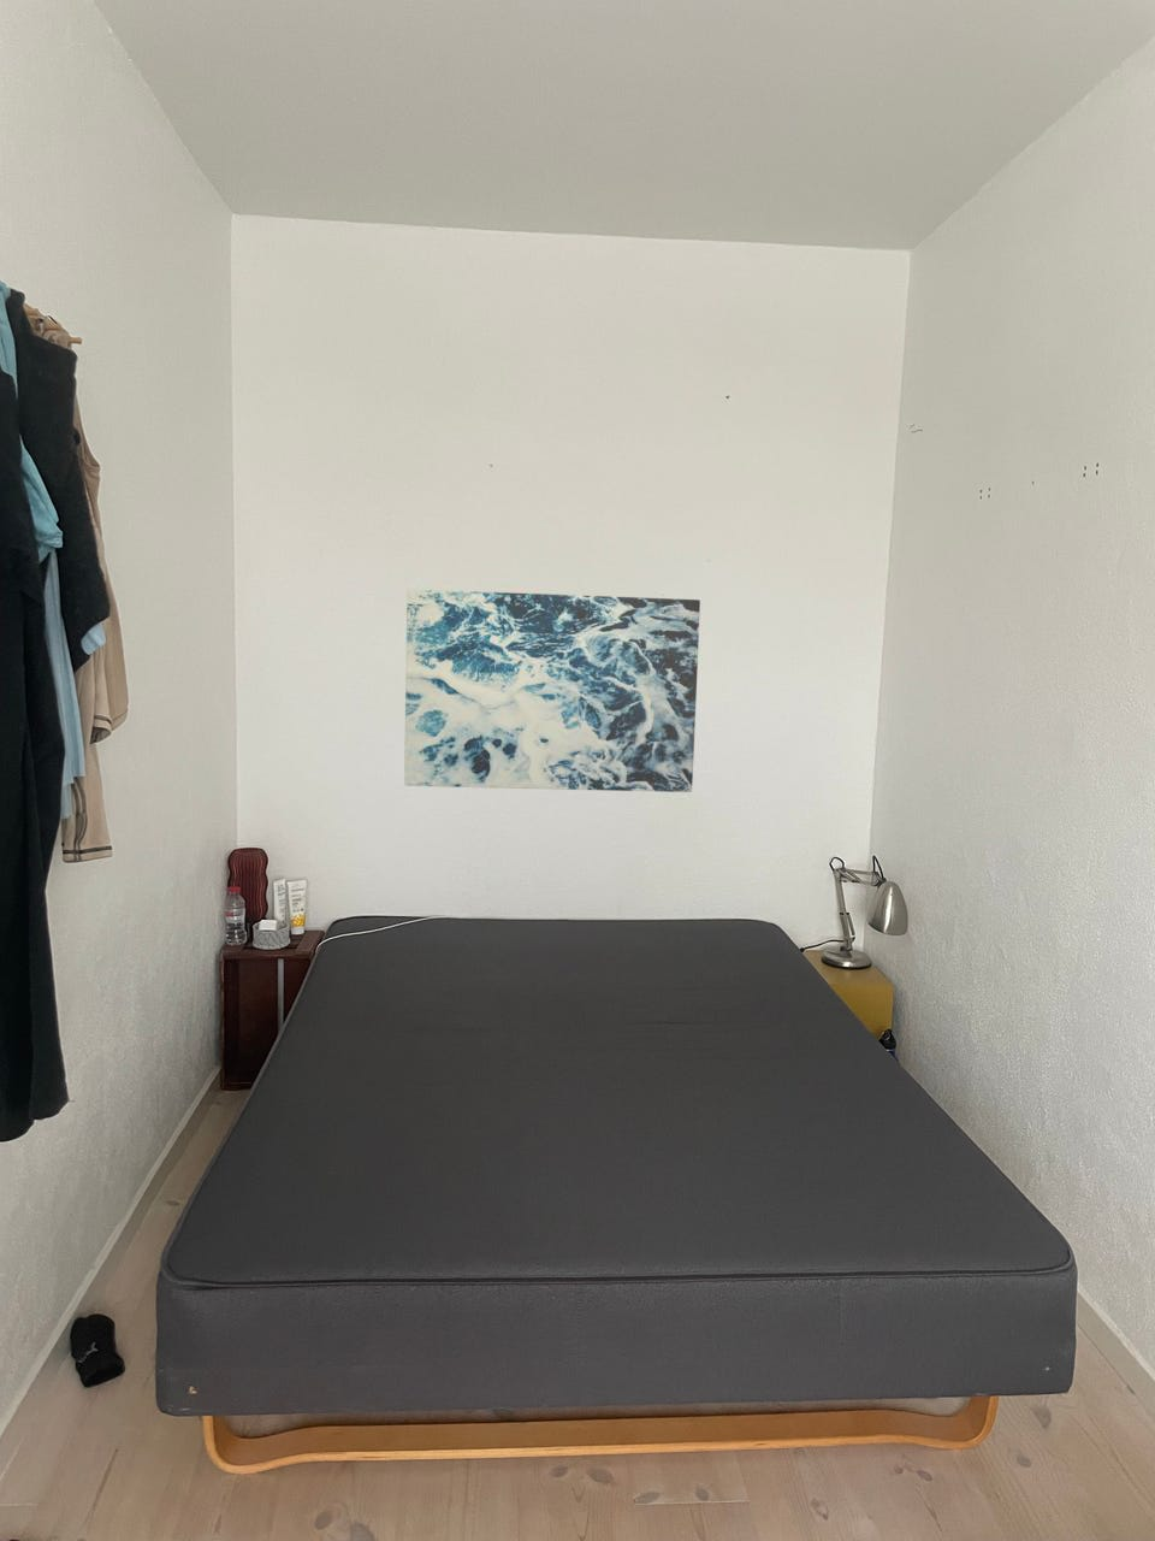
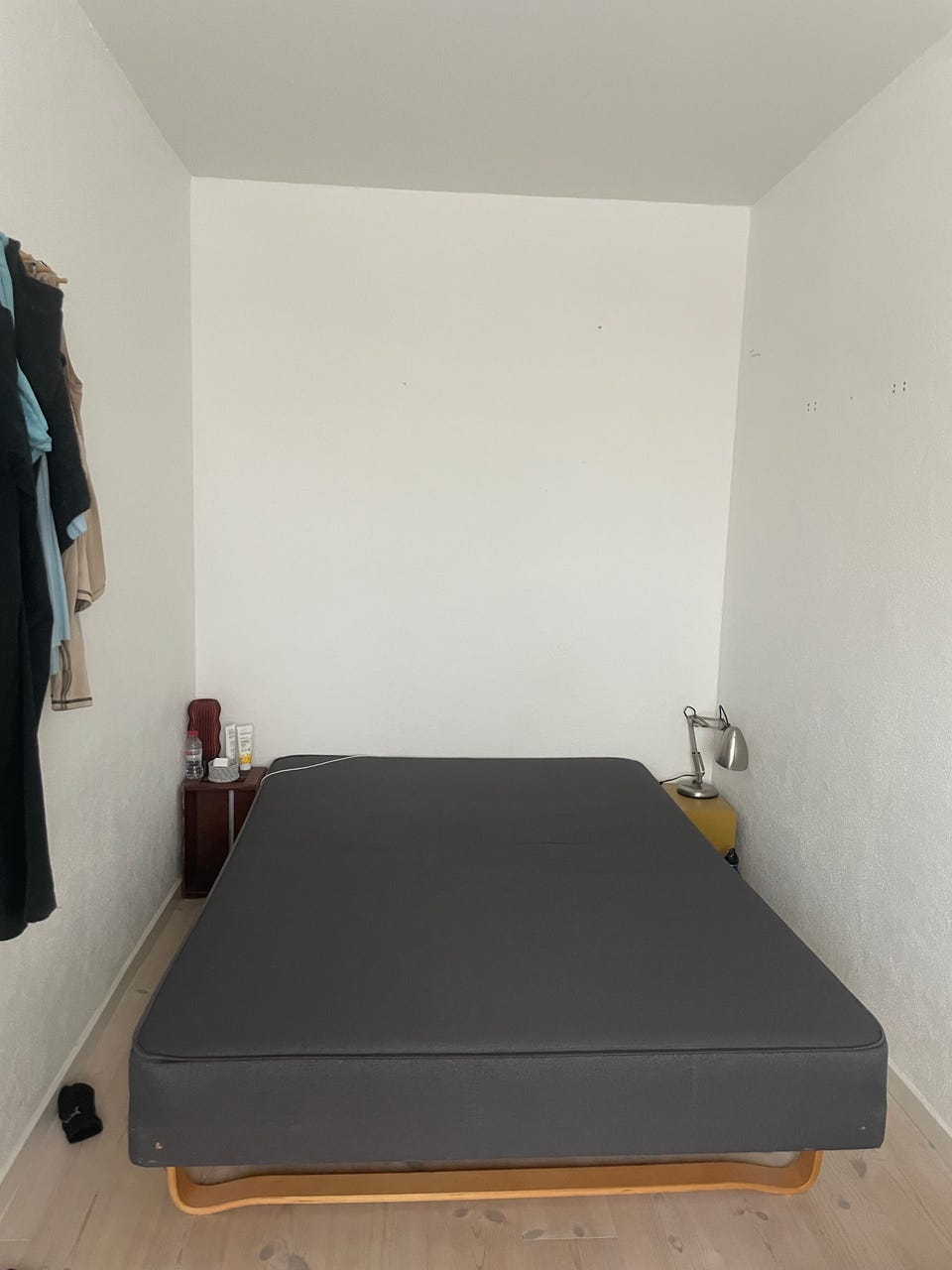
- wall art [403,587,701,794]
